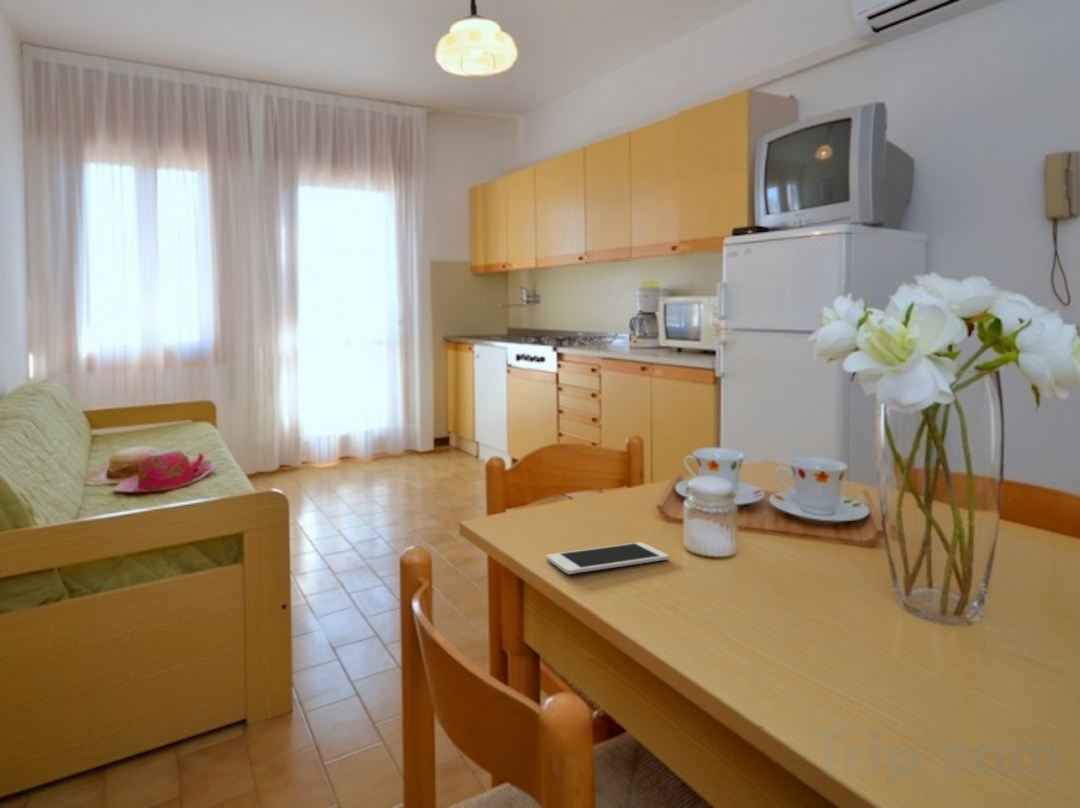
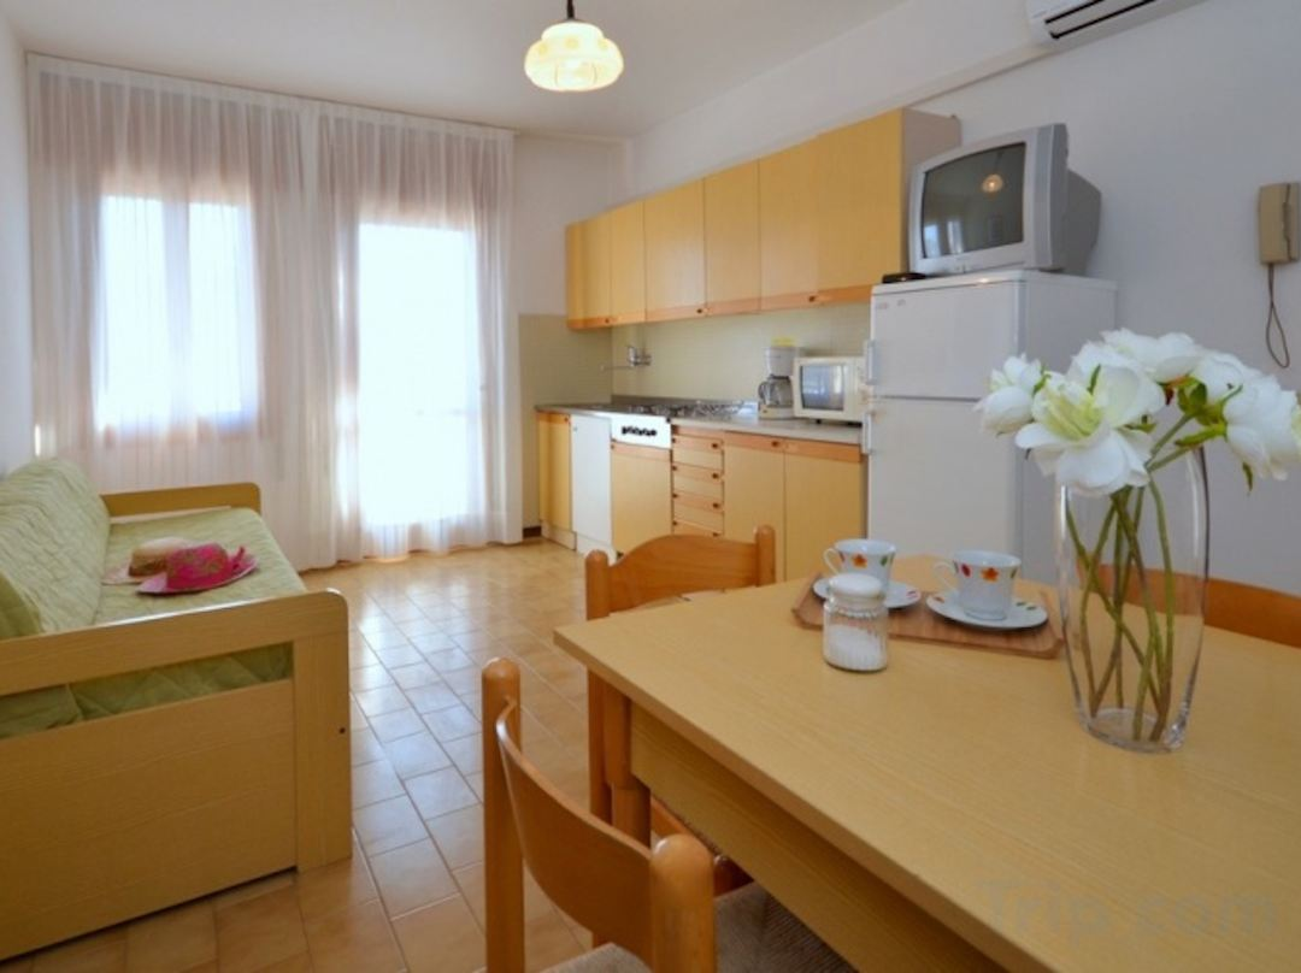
- cell phone [545,541,670,575]
